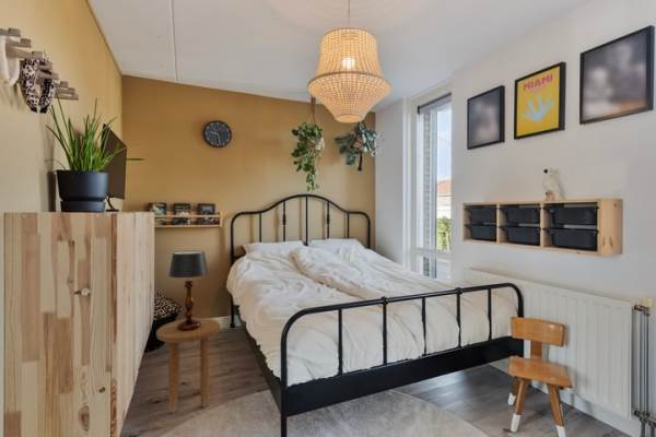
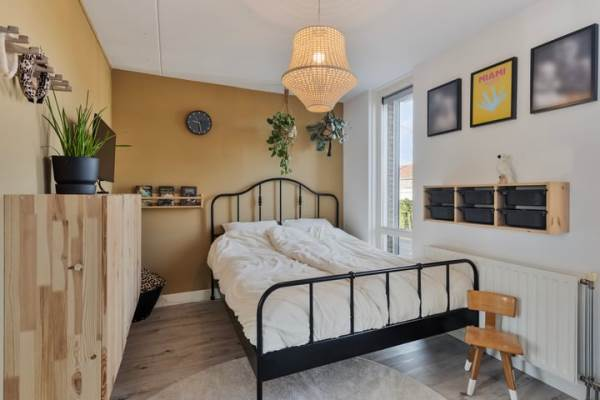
- table lamp [167,249,210,331]
- side table [155,317,222,414]
